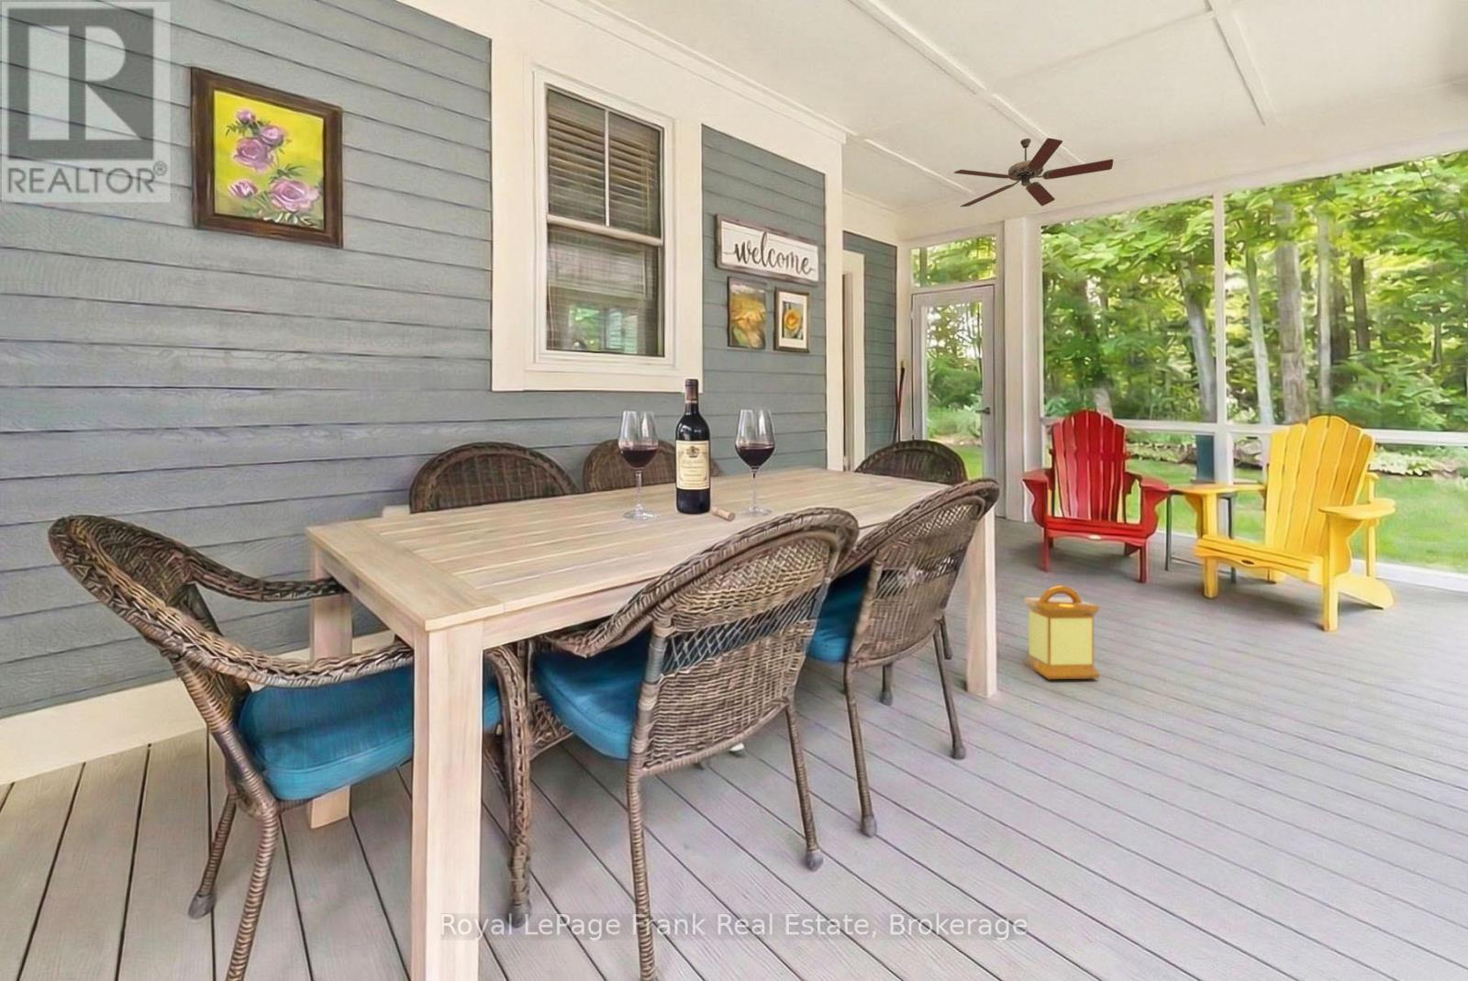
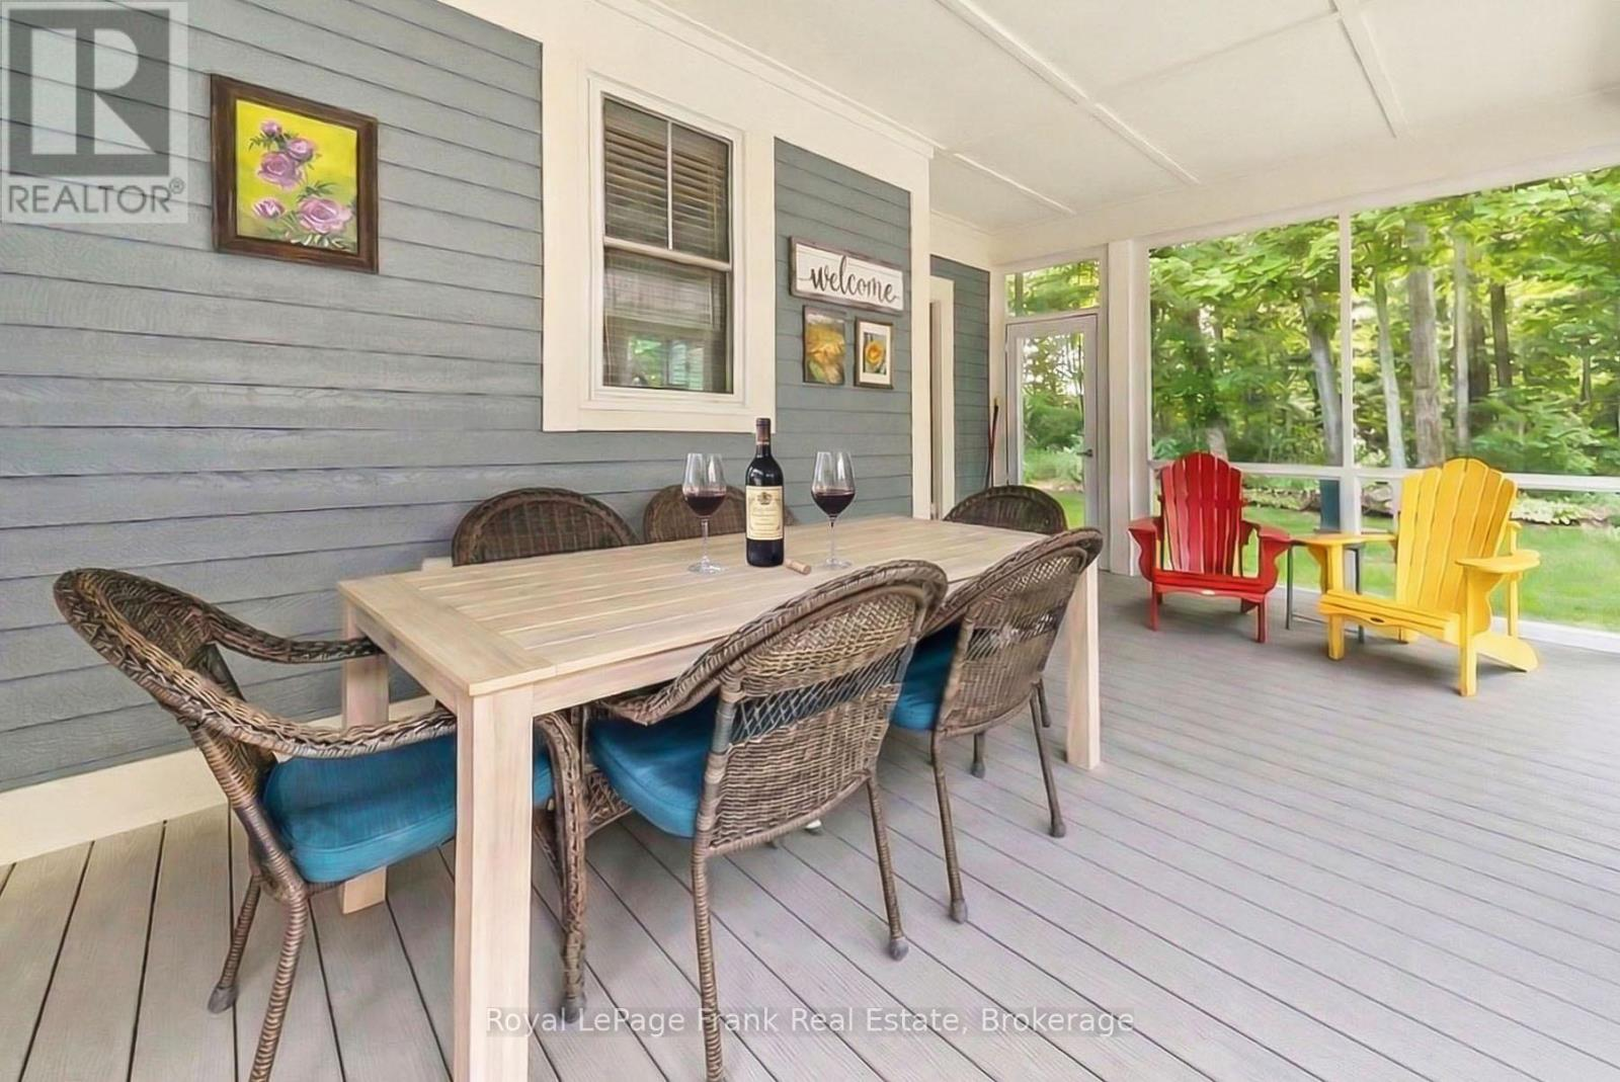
- lantern [1024,585,1100,680]
- ceiling fan [953,137,1113,207]
